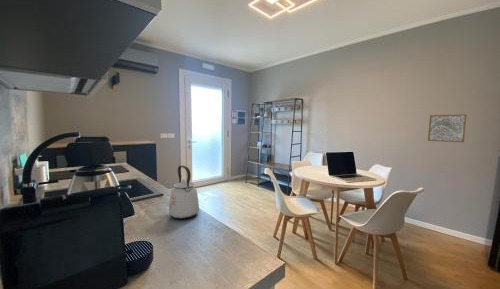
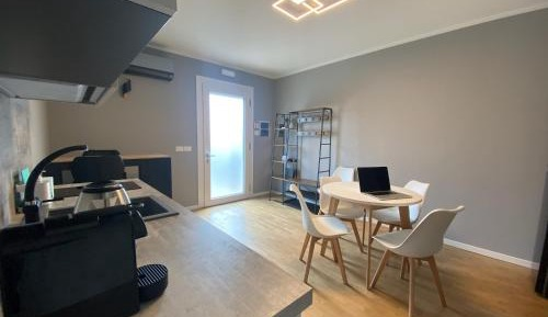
- wall art [427,113,468,143]
- kettle [168,164,200,220]
